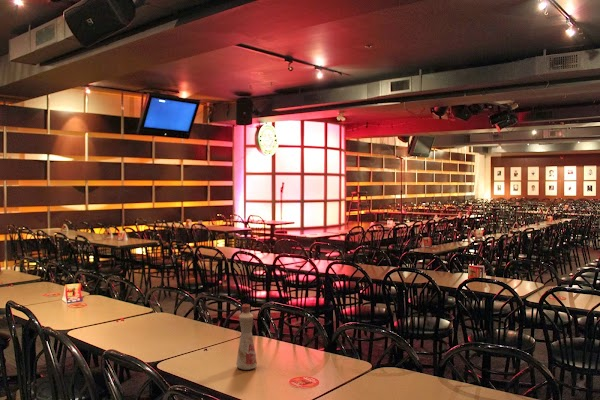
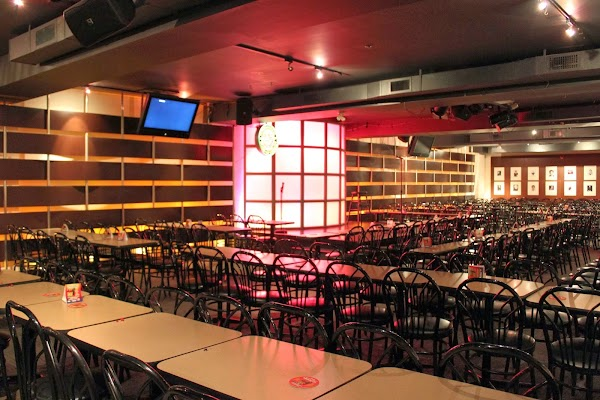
- bottle [235,303,258,371]
